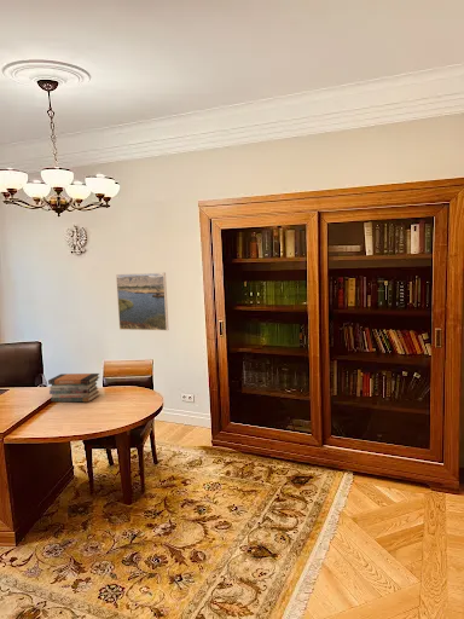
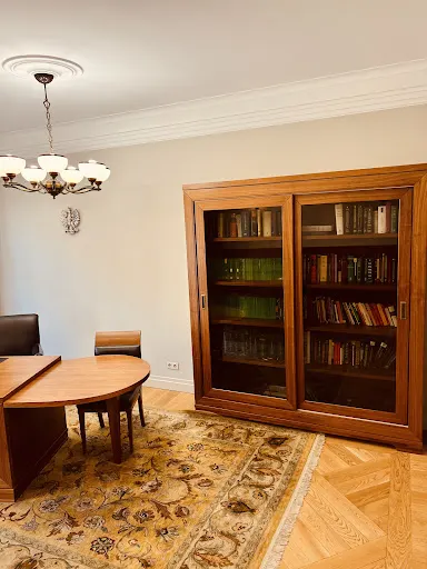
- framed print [115,272,170,331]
- book stack [47,372,100,403]
